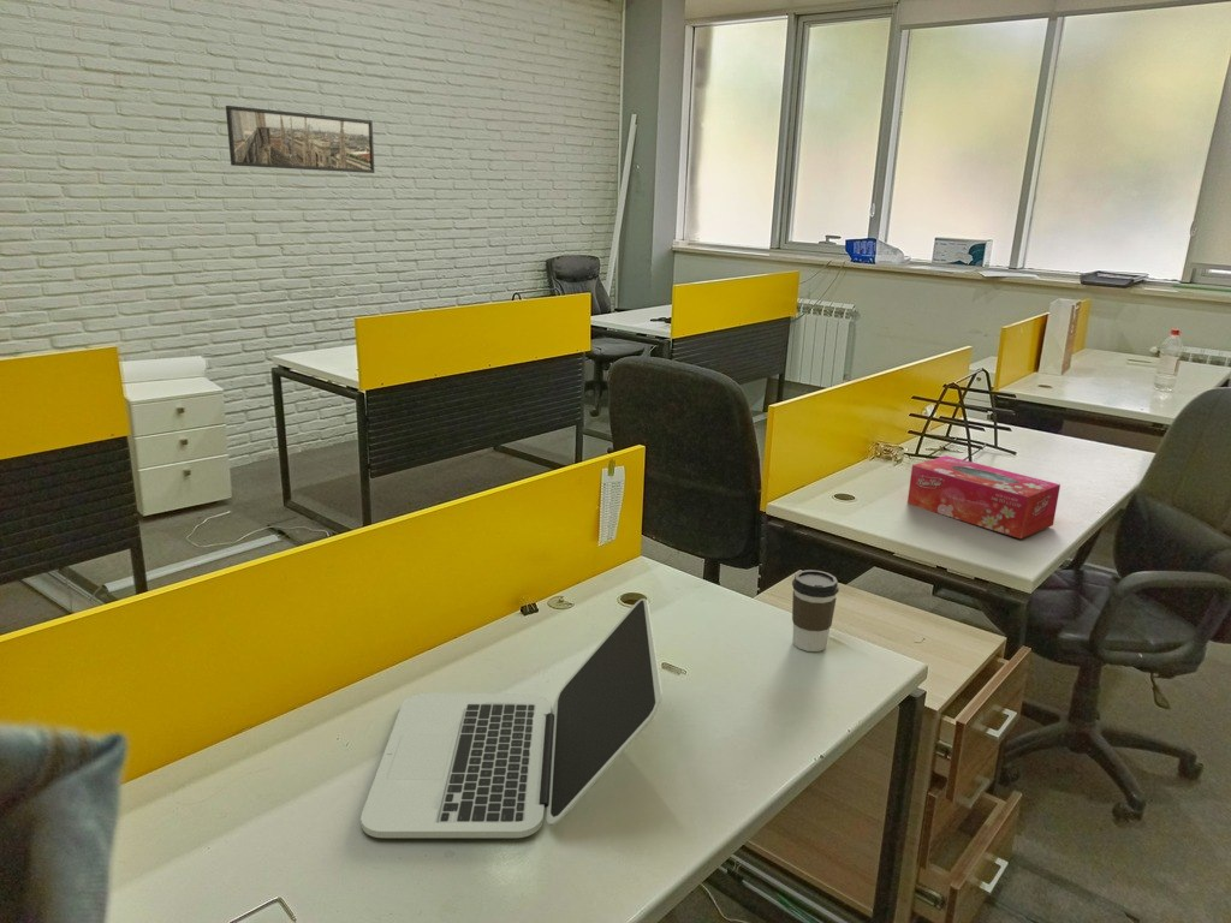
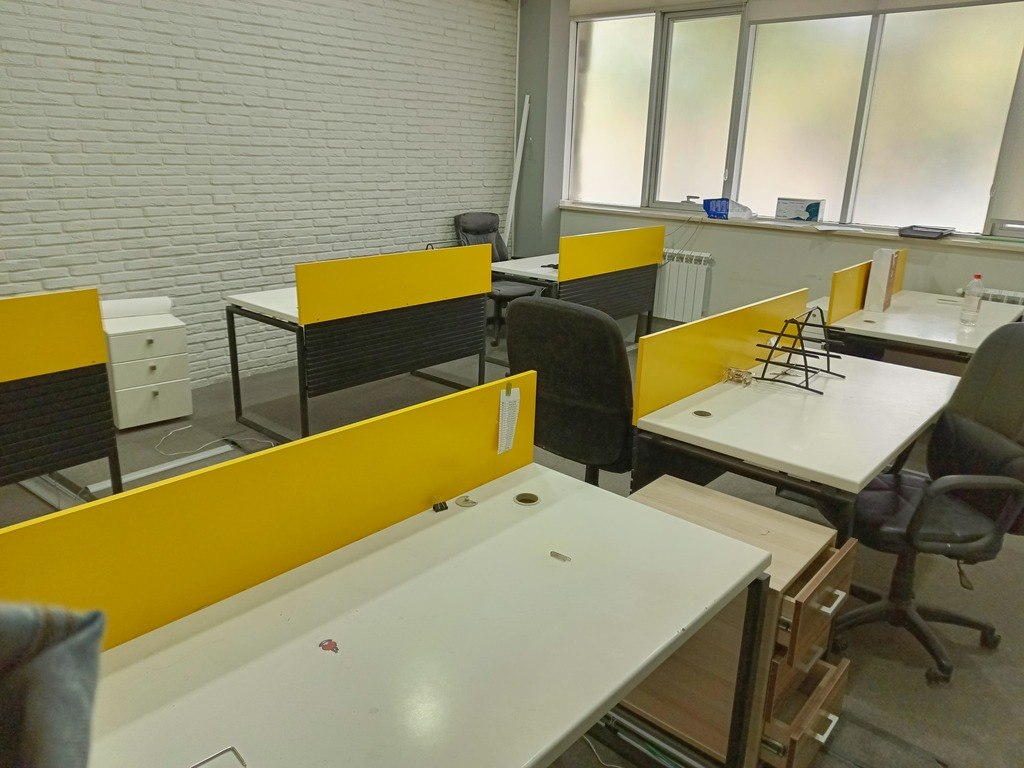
- coffee cup [791,568,840,653]
- laptop [359,597,664,839]
- tissue box [906,454,1061,540]
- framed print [225,105,376,174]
